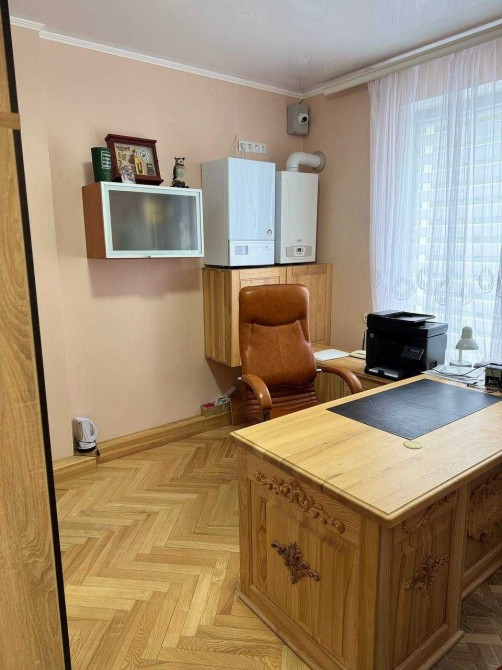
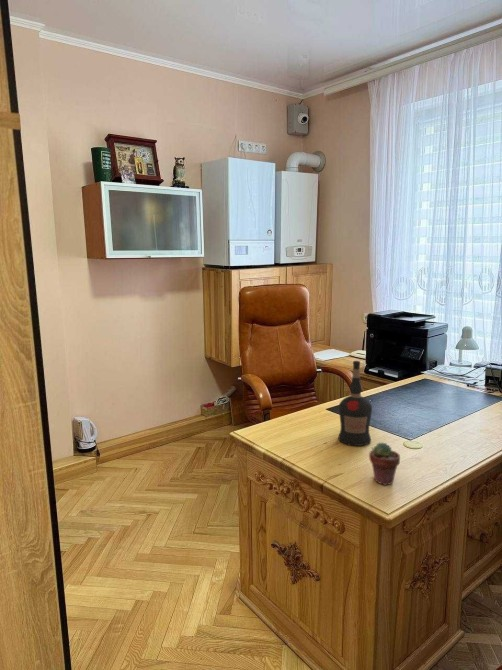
+ potted succulent [368,441,401,486]
+ liquor bottle [337,360,373,447]
